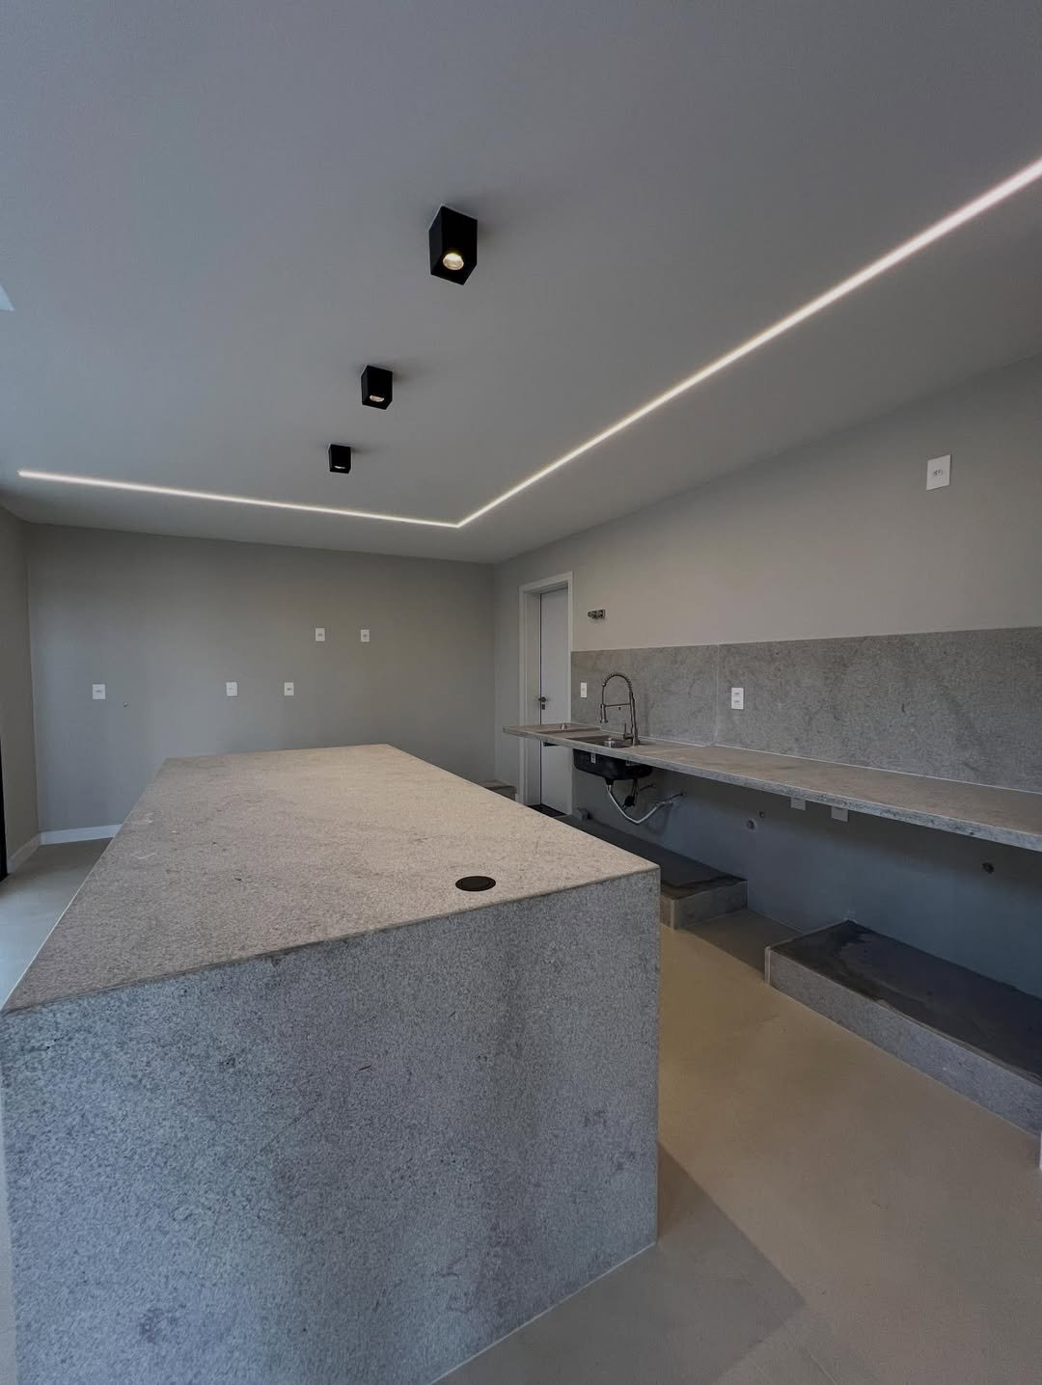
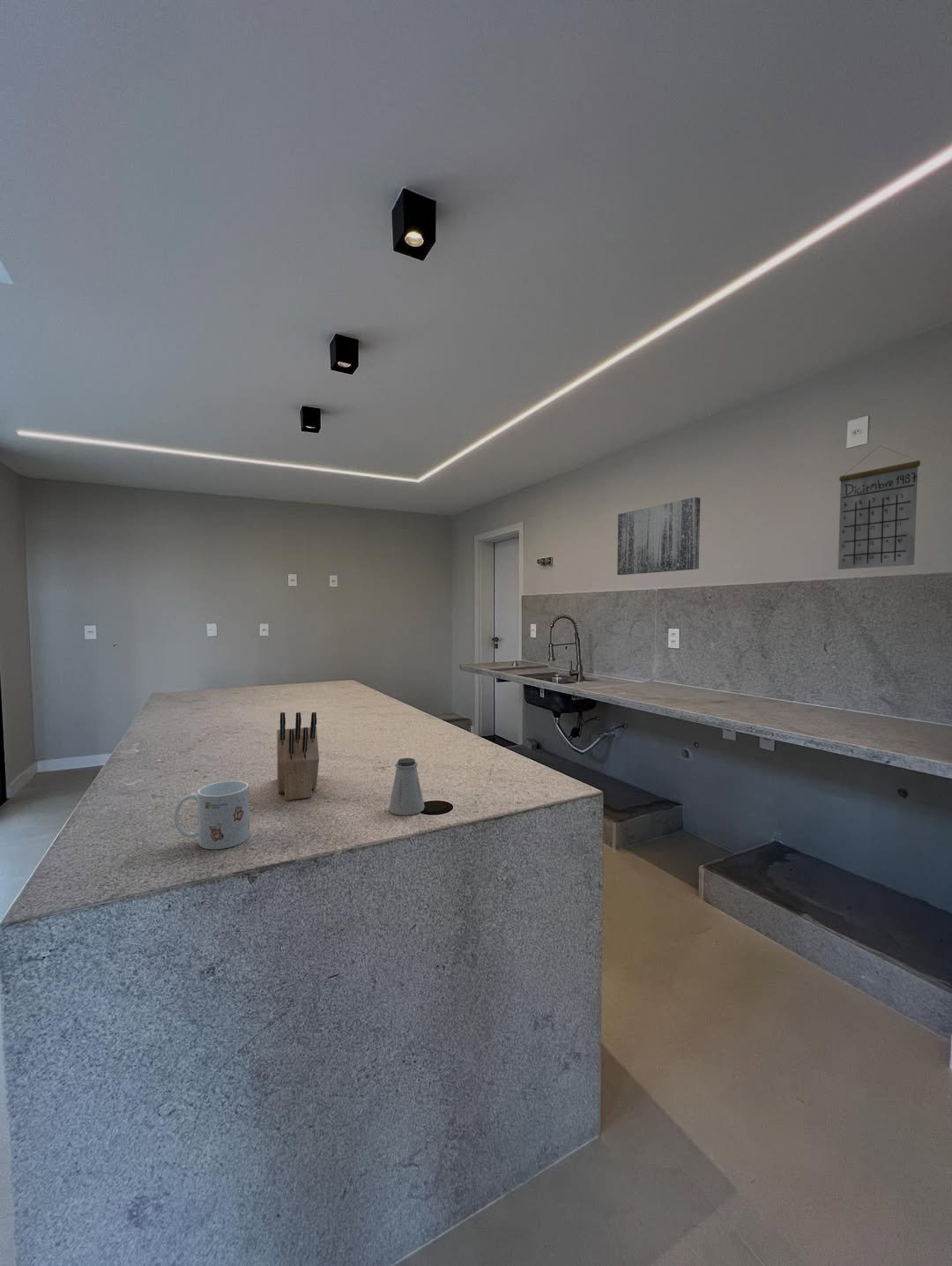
+ calendar [837,445,921,570]
+ wall art [616,496,701,576]
+ mug [173,780,250,850]
+ knife block [276,711,320,801]
+ saltshaker [388,757,426,816]
